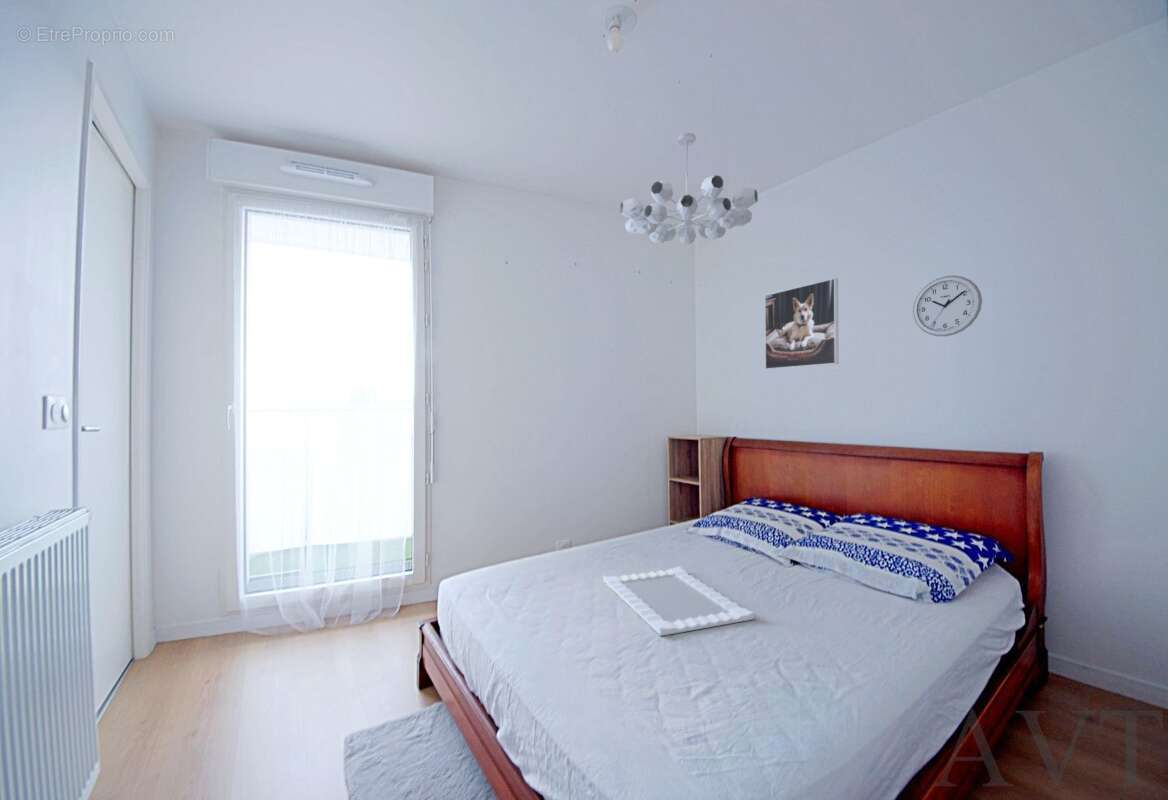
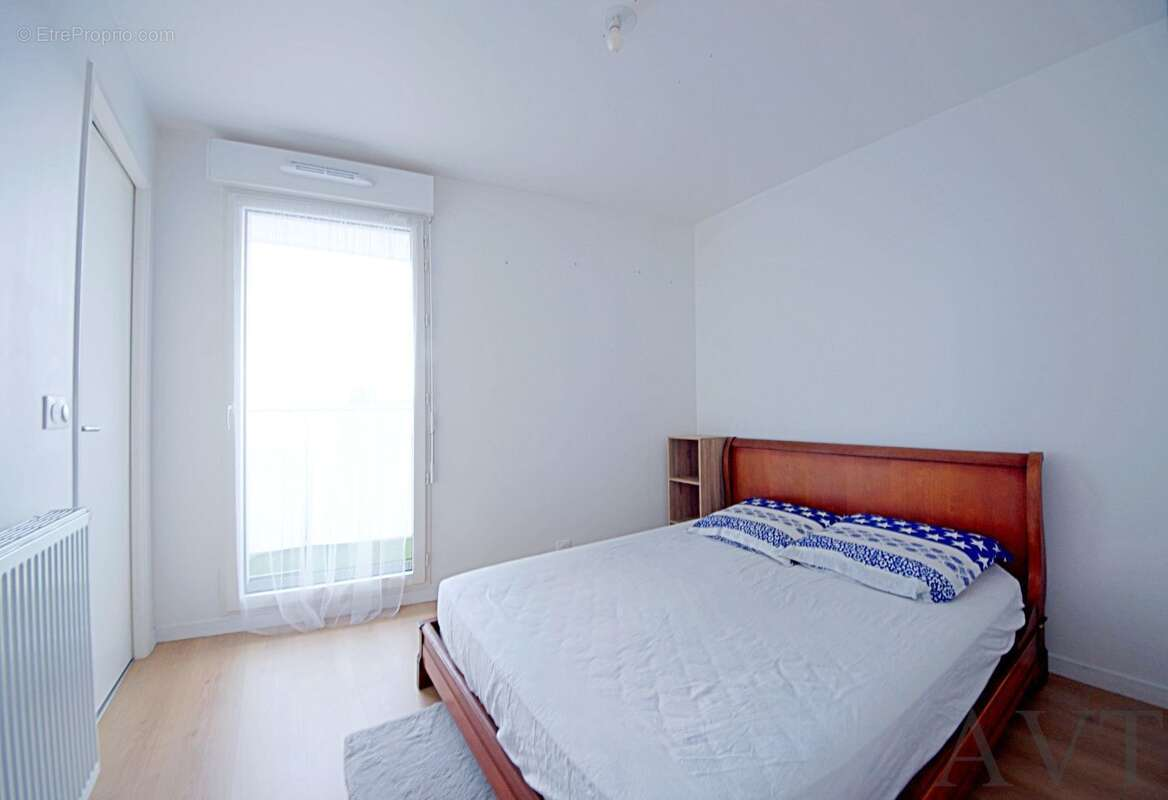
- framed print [764,277,839,370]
- wall clock [912,275,983,337]
- decorative tray [603,565,755,637]
- chandelier [619,132,759,246]
